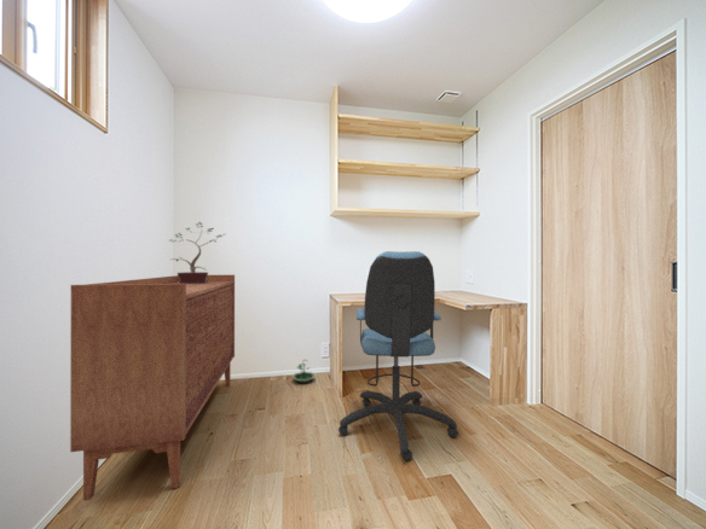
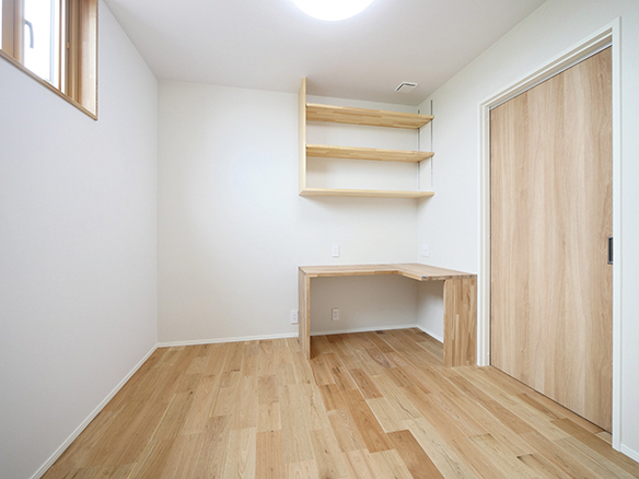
- terrarium [291,359,317,385]
- office chair [337,250,459,463]
- sideboard [69,274,236,501]
- potted plant [168,221,226,284]
